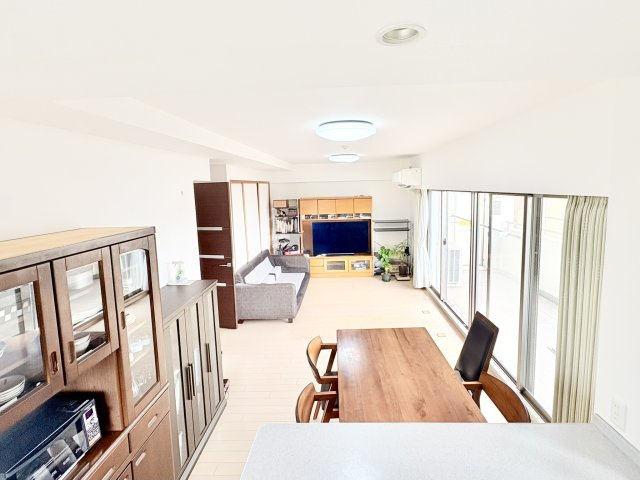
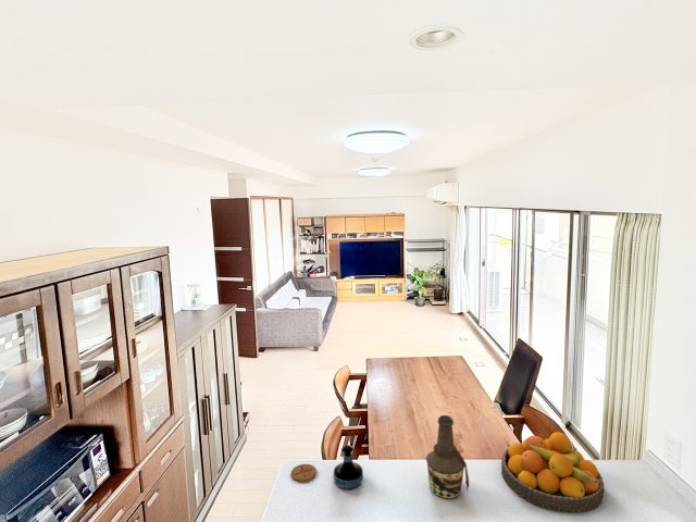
+ tequila bottle [333,444,364,490]
+ fruit bowl [500,431,606,514]
+ bottle [425,414,470,500]
+ coaster [290,463,318,483]
